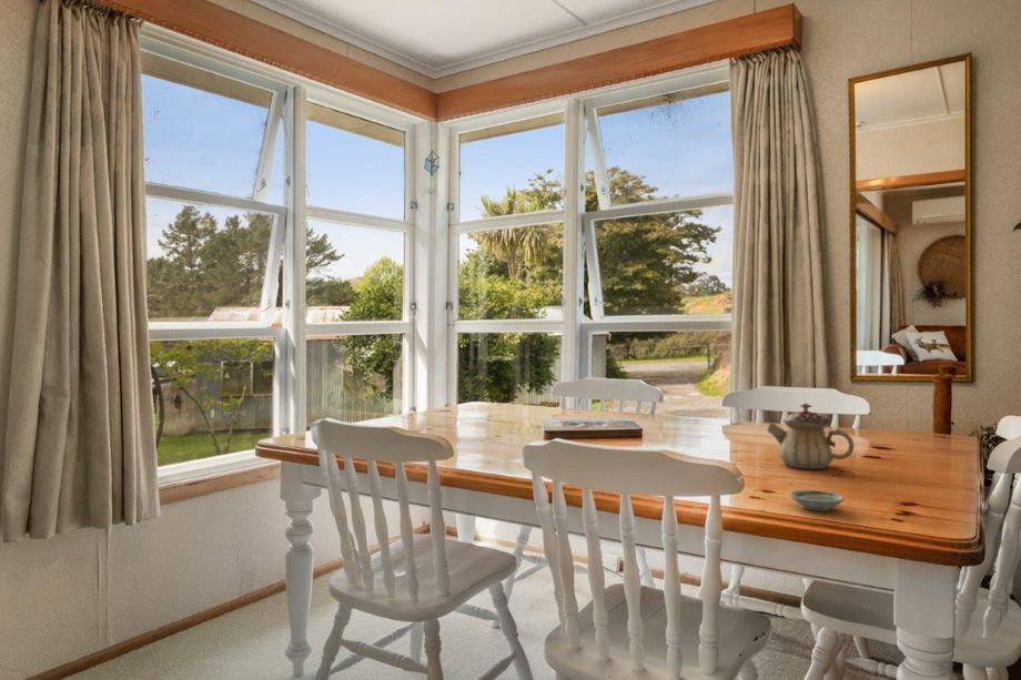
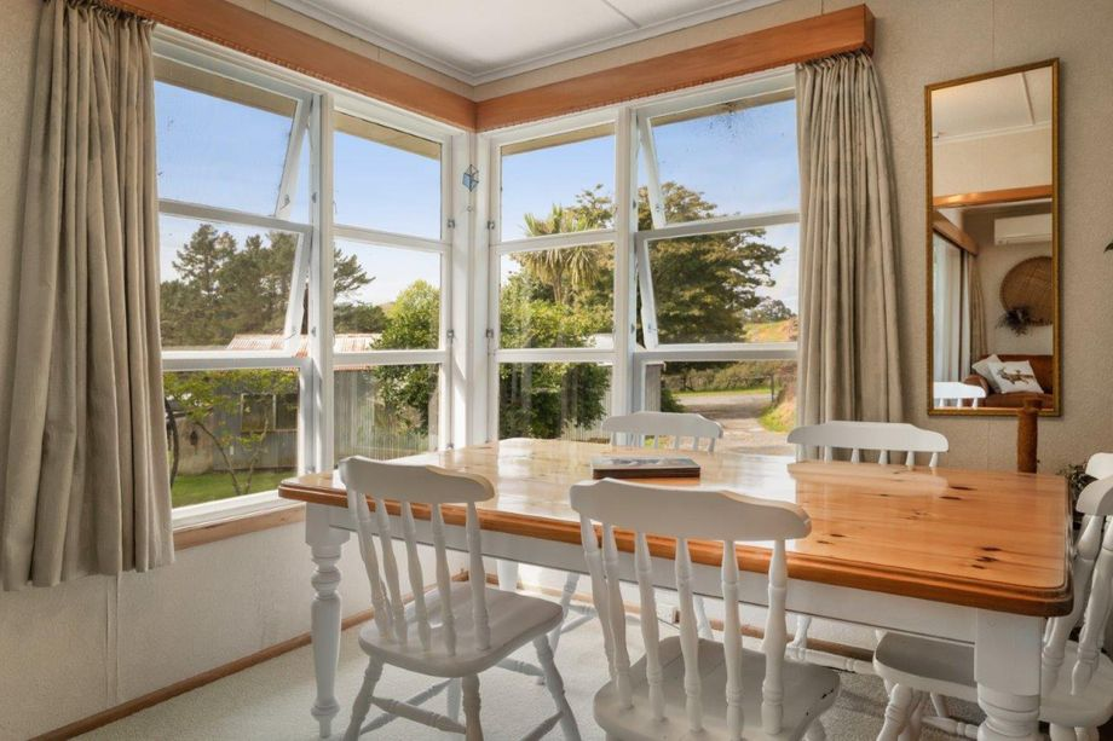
- saucer [788,489,845,511]
- teapot [767,403,856,470]
